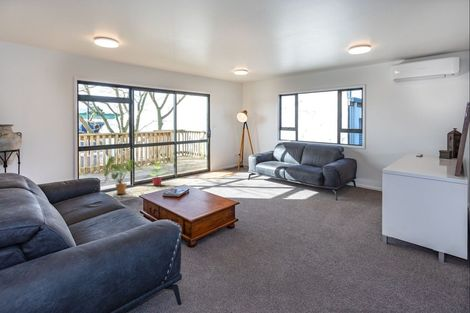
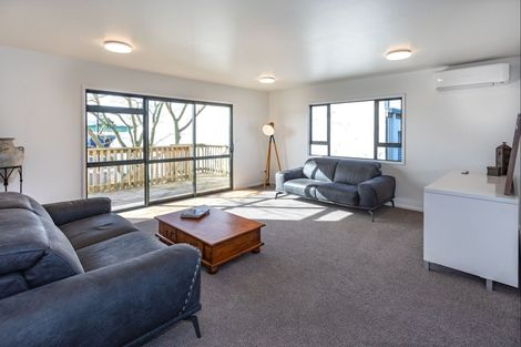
- house plant [103,156,143,195]
- potted plant [147,160,166,186]
